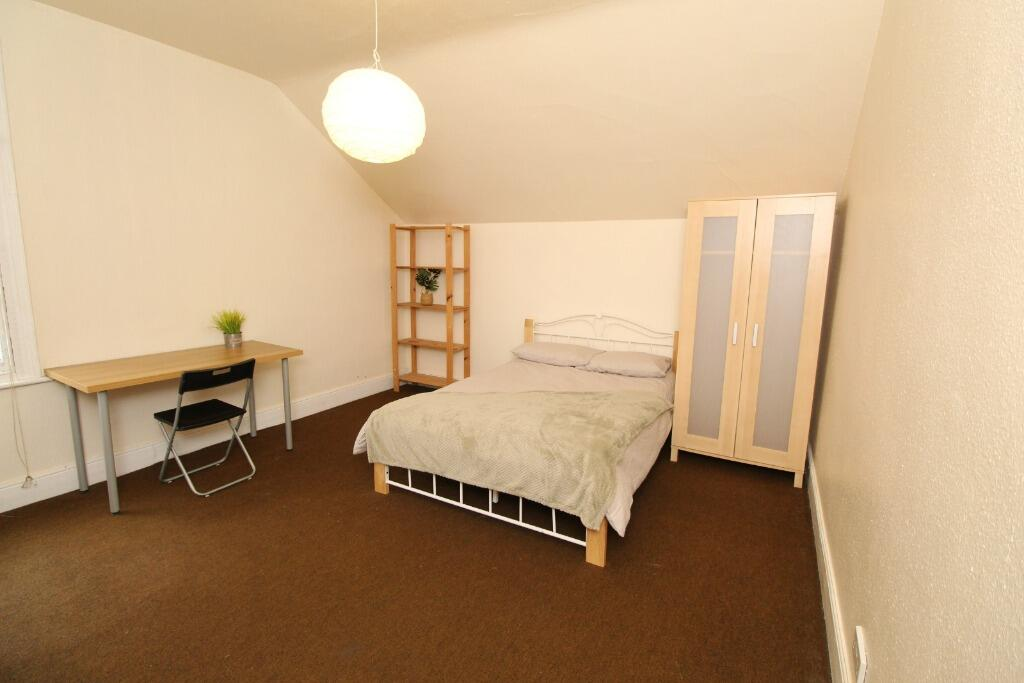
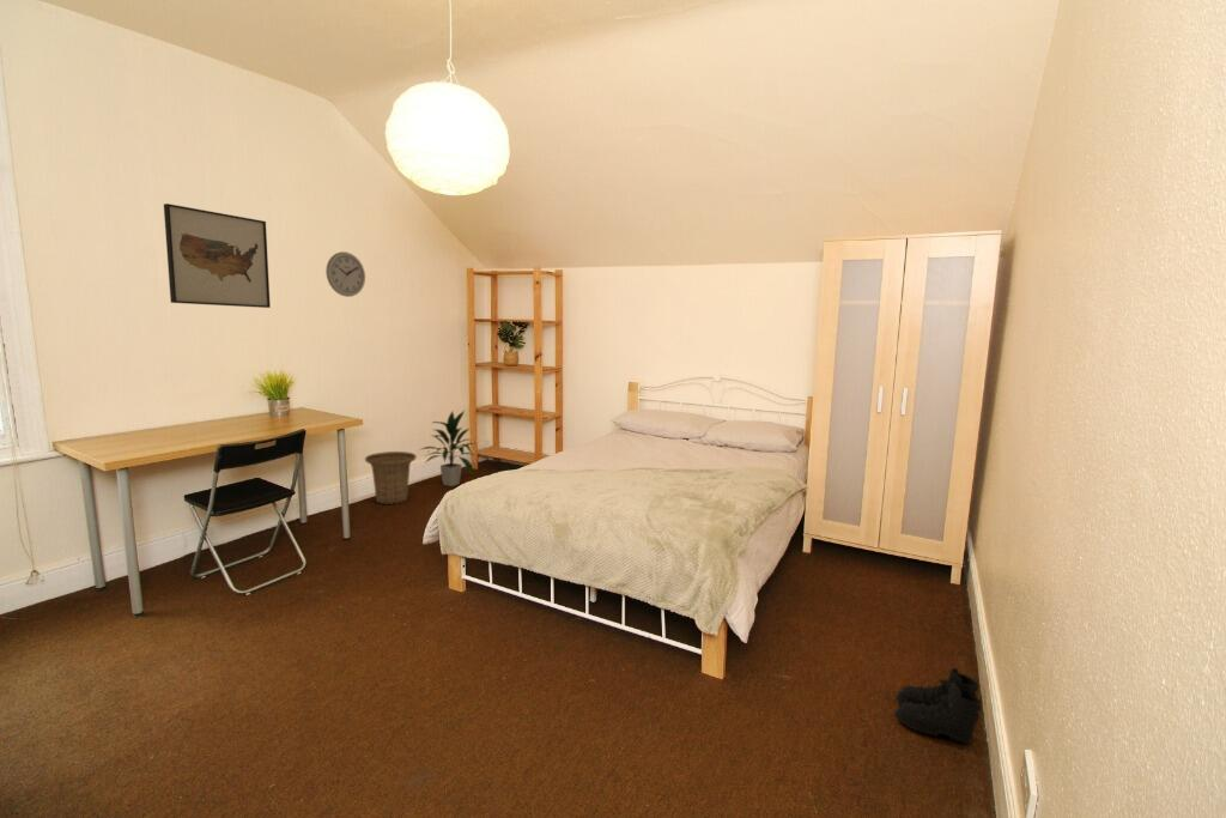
+ basket [364,450,418,505]
+ wall art [163,202,272,309]
+ indoor plant [418,410,474,487]
+ wall clock [324,250,366,298]
+ boots [893,667,984,745]
